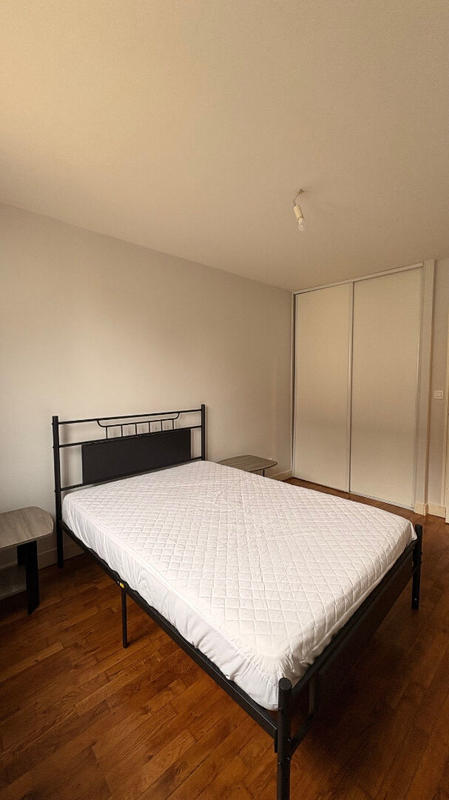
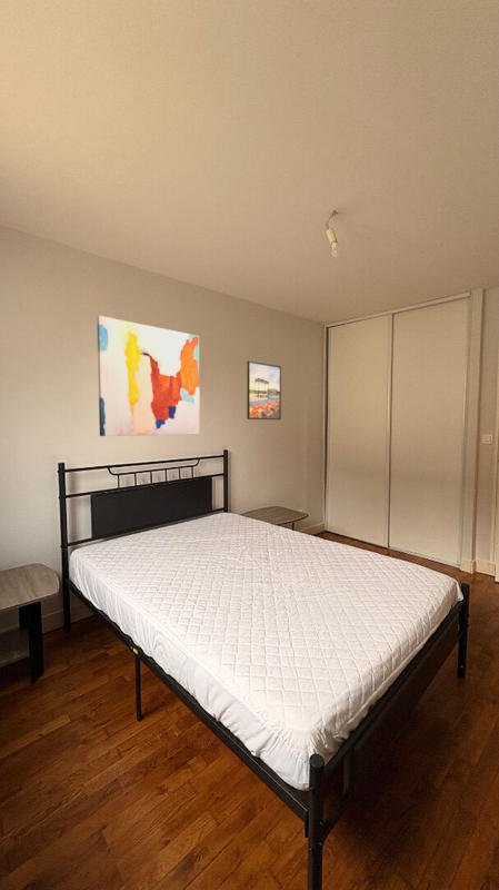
+ wall art [96,315,201,437]
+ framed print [246,359,282,421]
